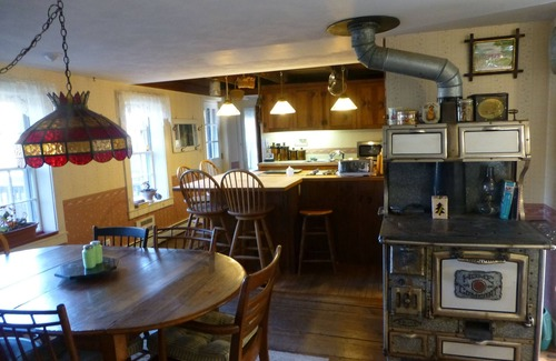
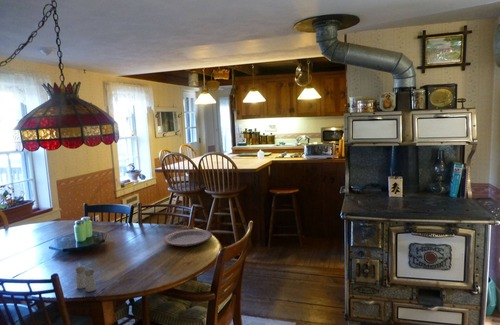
+ plate [163,228,213,247]
+ salt and pepper shaker [75,265,97,293]
